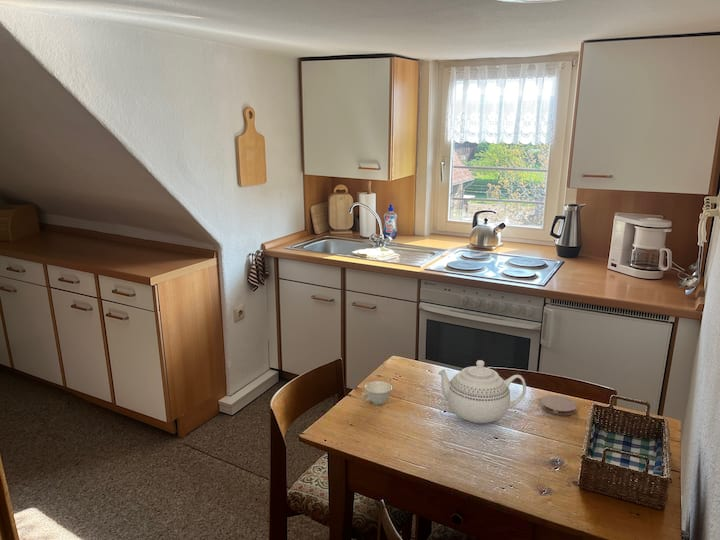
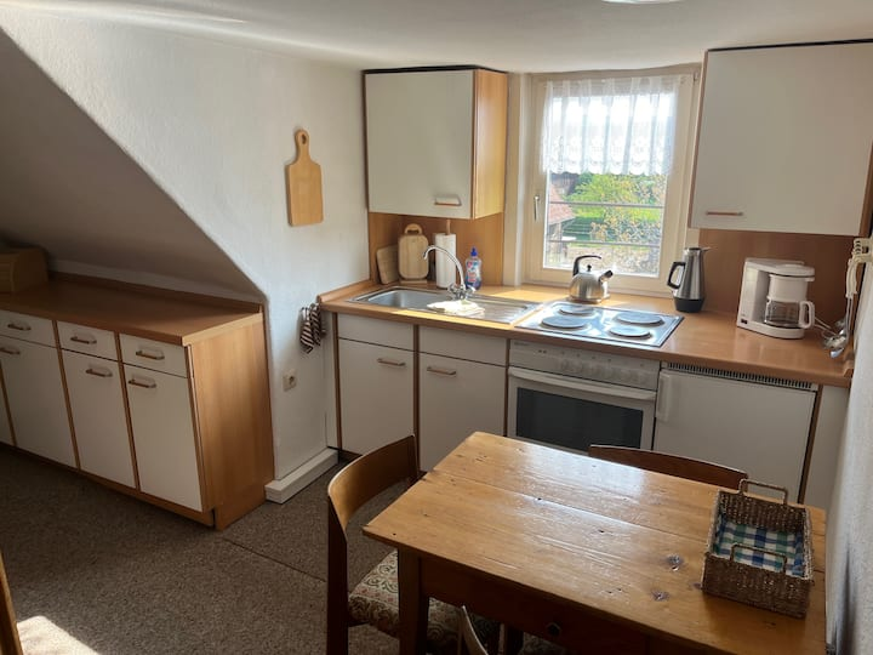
- teacup [360,380,393,406]
- coaster [540,394,578,417]
- teapot [437,359,527,424]
